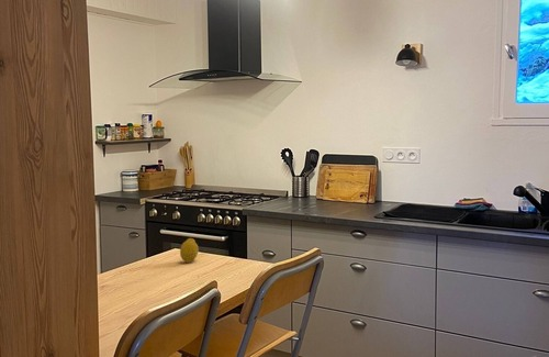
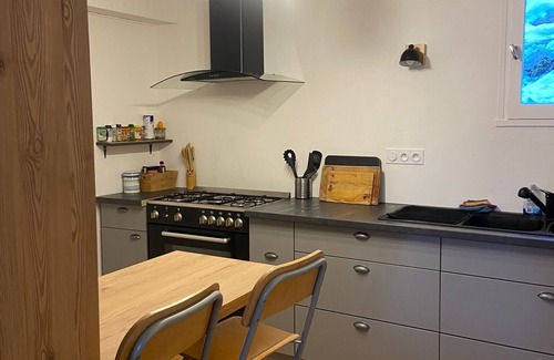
- fruit [179,237,200,264]
